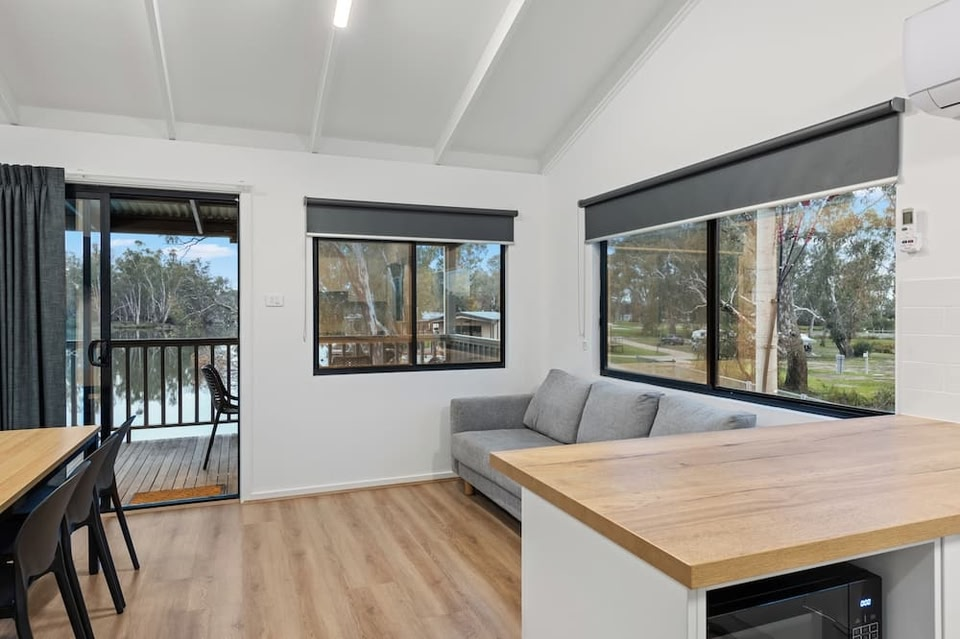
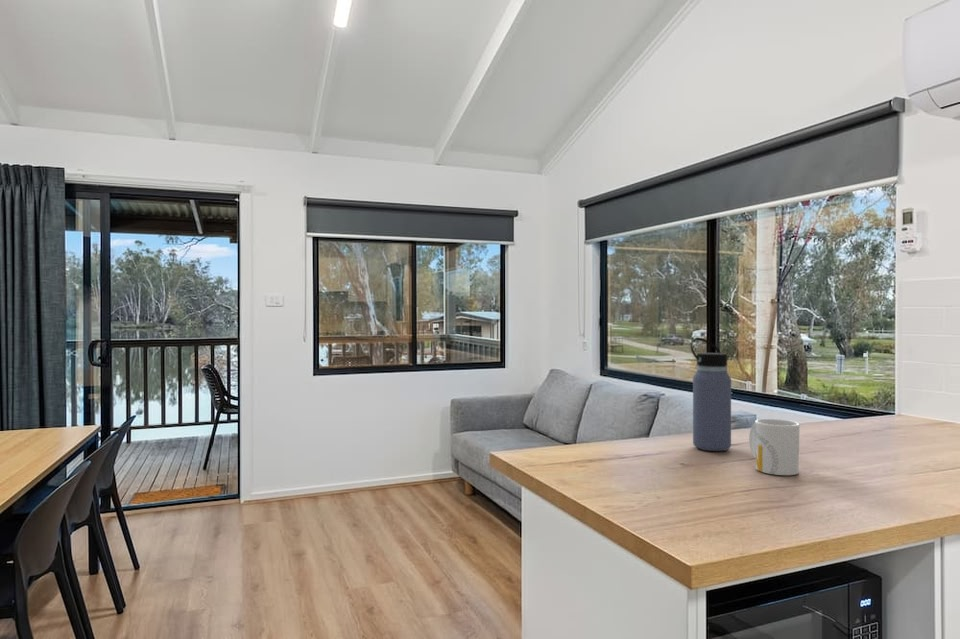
+ mug [748,418,801,476]
+ water bottle [689,337,732,452]
